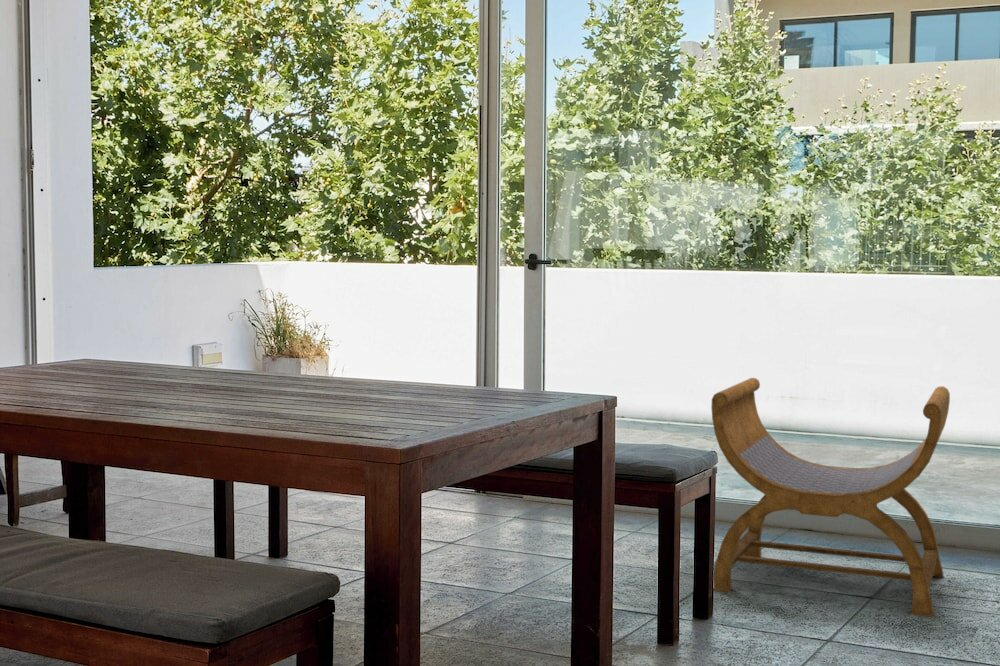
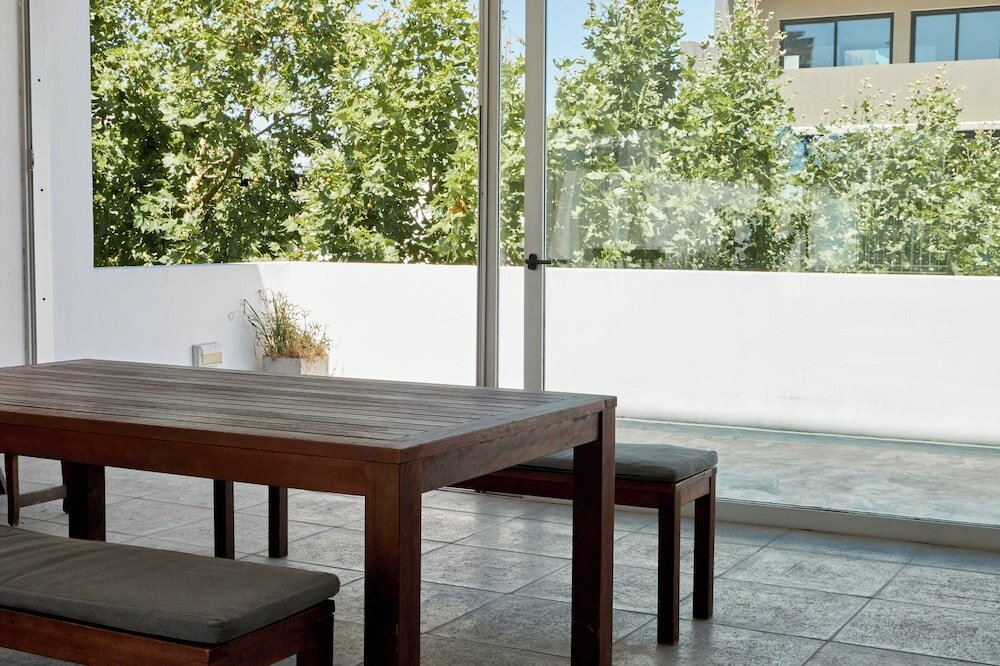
- stool [710,377,951,618]
